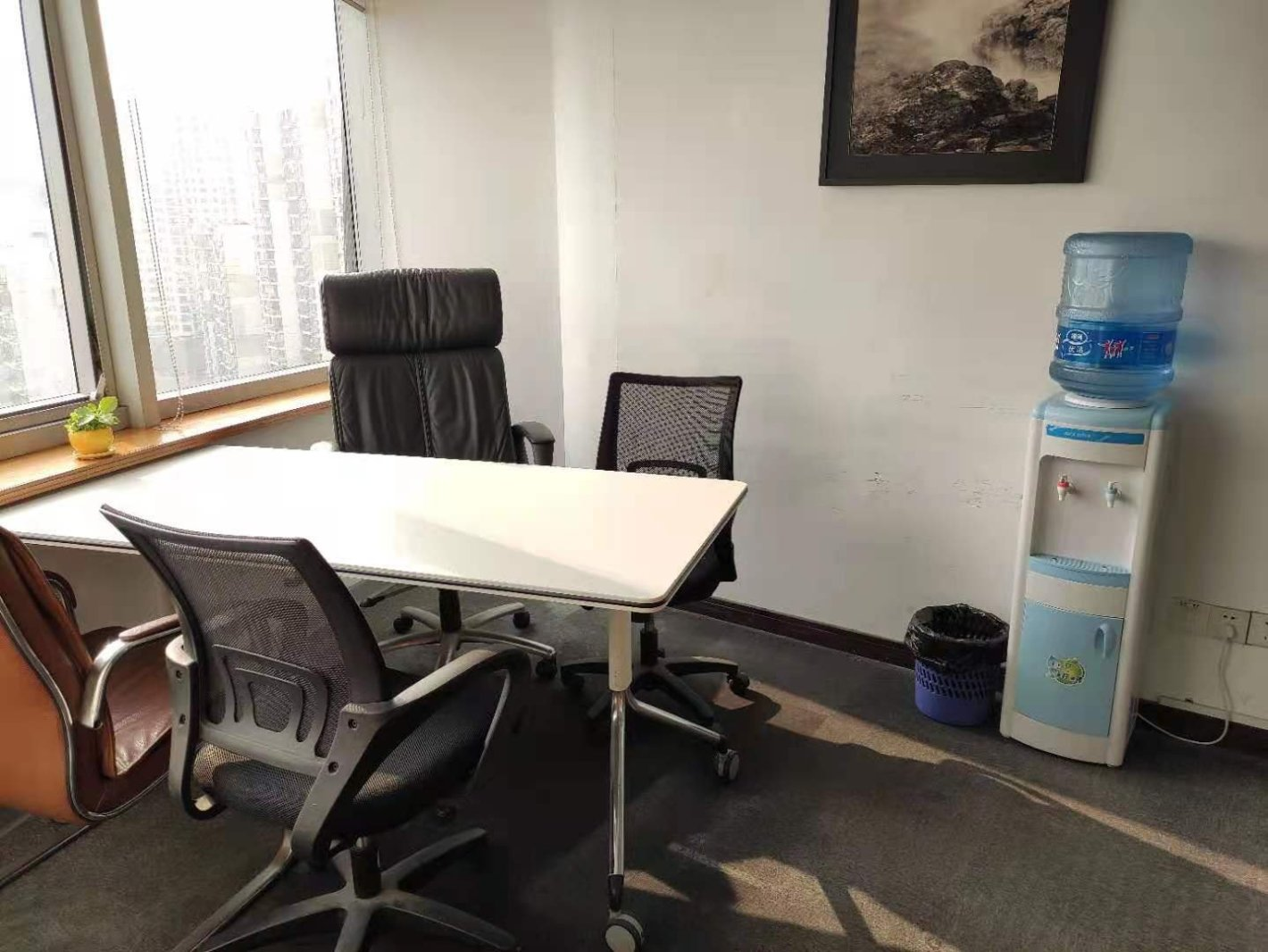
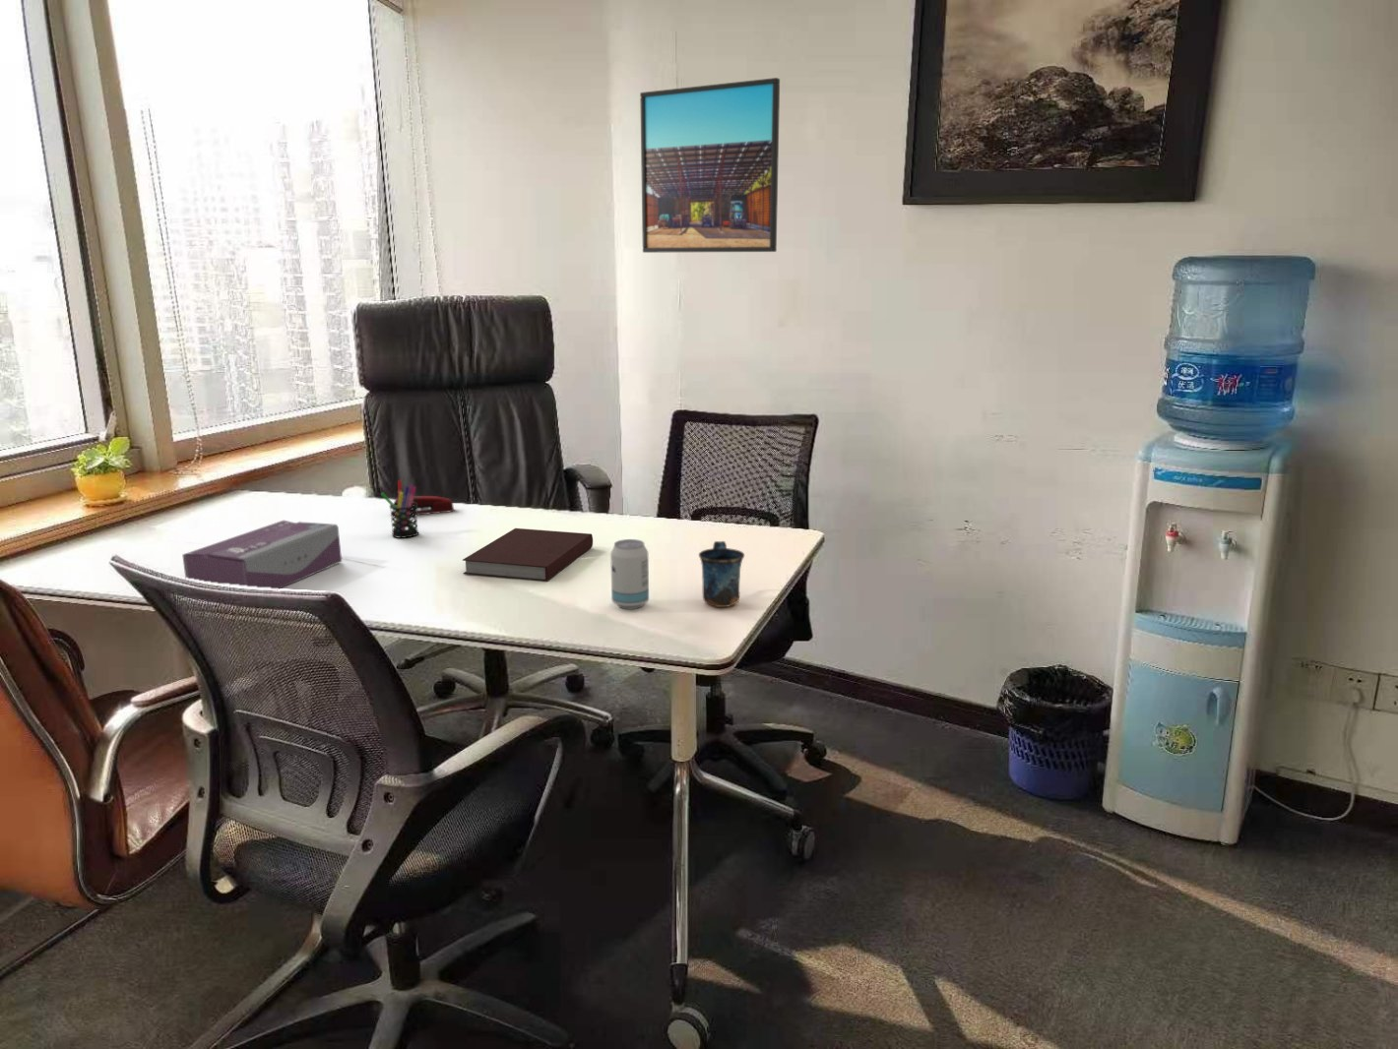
+ stapler [391,495,455,518]
+ beverage can [610,539,649,610]
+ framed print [639,77,781,253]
+ notebook [462,528,593,583]
+ pen holder [380,479,419,539]
+ mug [698,540,745,608]
+ tissue box [181,520,343,590]
